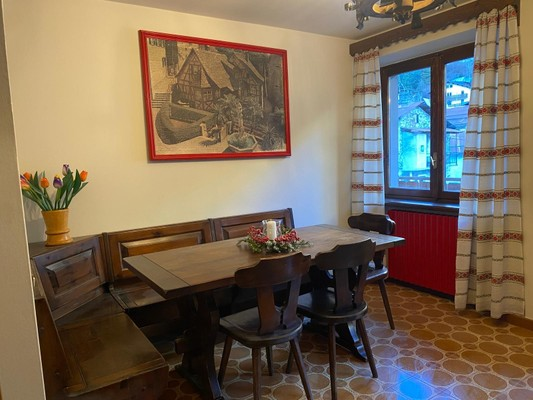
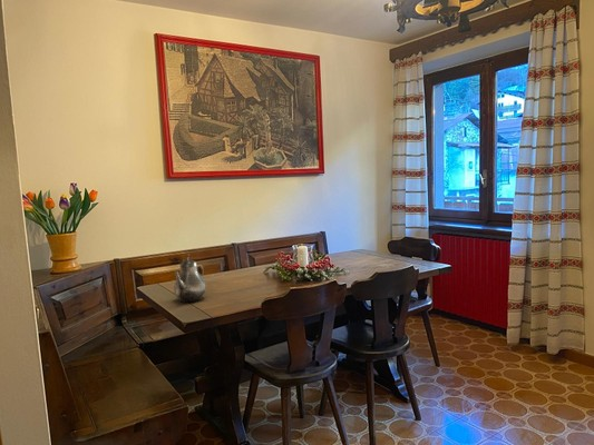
+ teapot [173,253,206,304]
